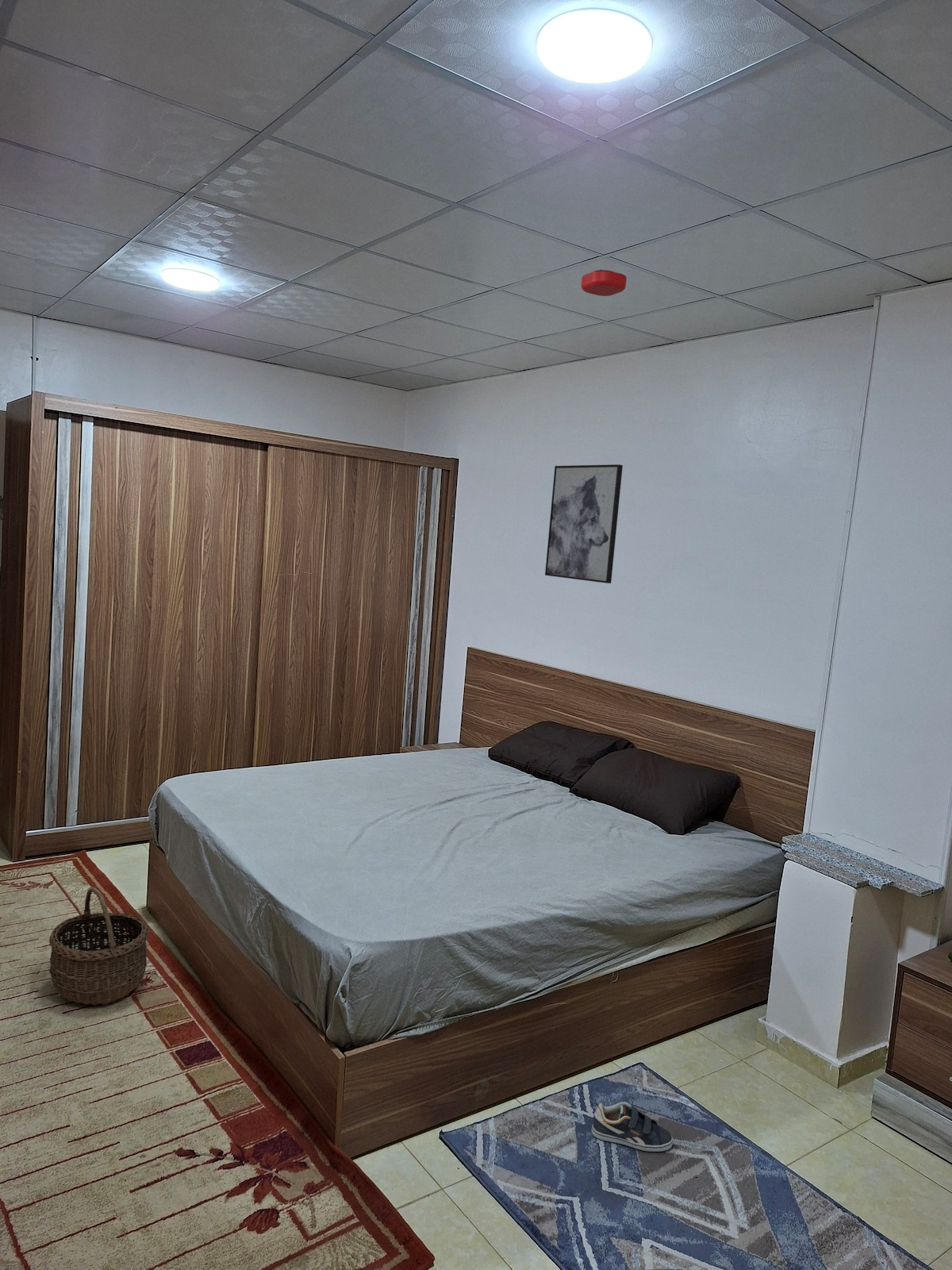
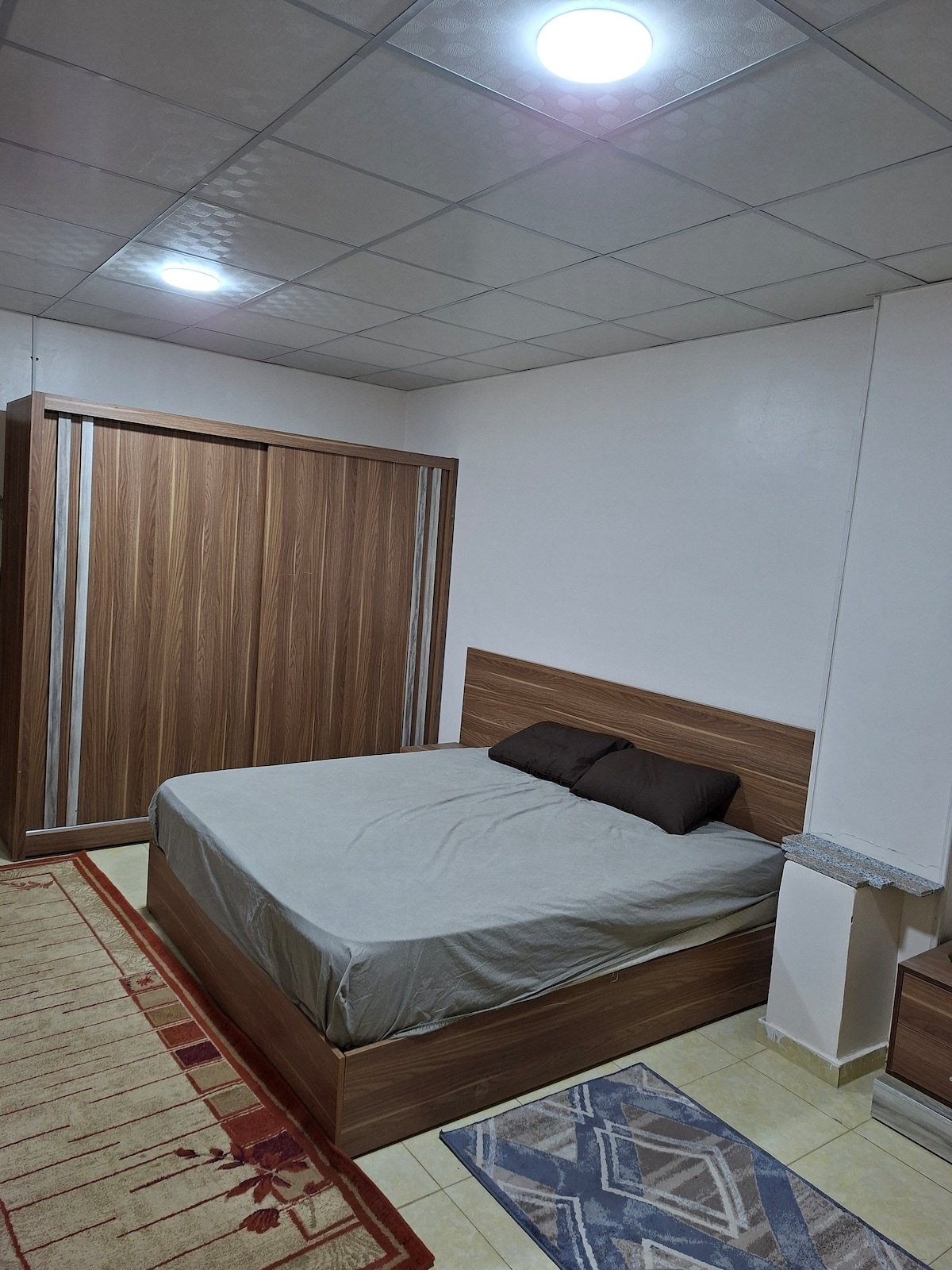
- smoke detector [581,268,628,297]
- wall art [544,464,624,584]
- wicker basket [48,887,150,1006]
- sneaker [591,1101,674,1153]
